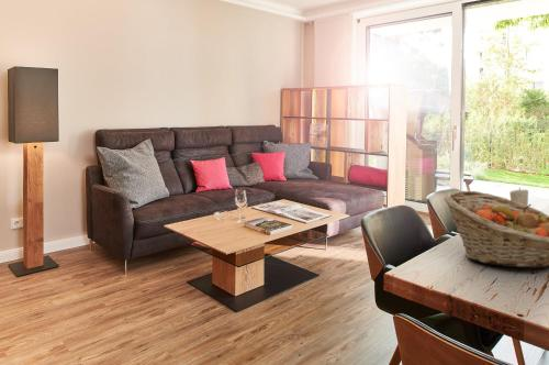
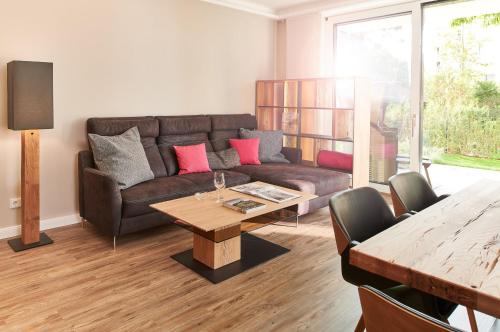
- candle [508,187,529,207]
- fruit basket [442,190,549,269]
